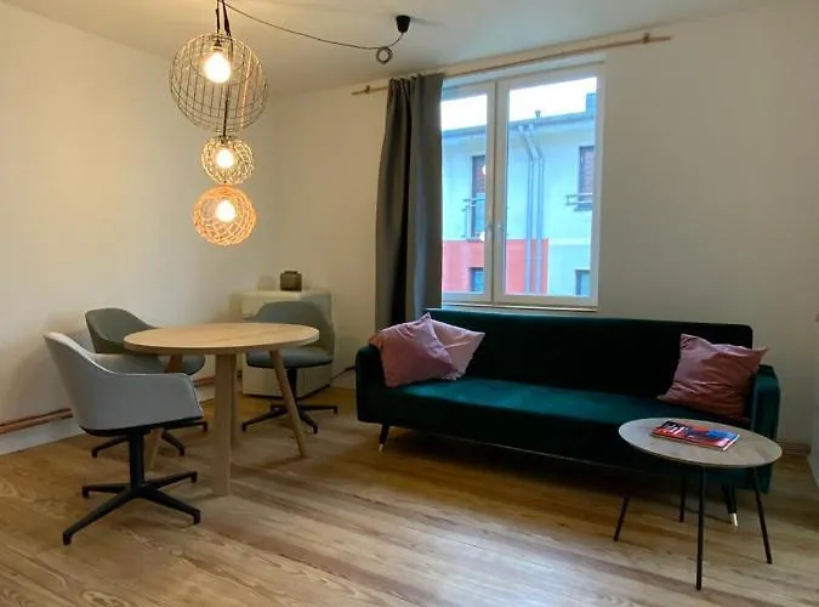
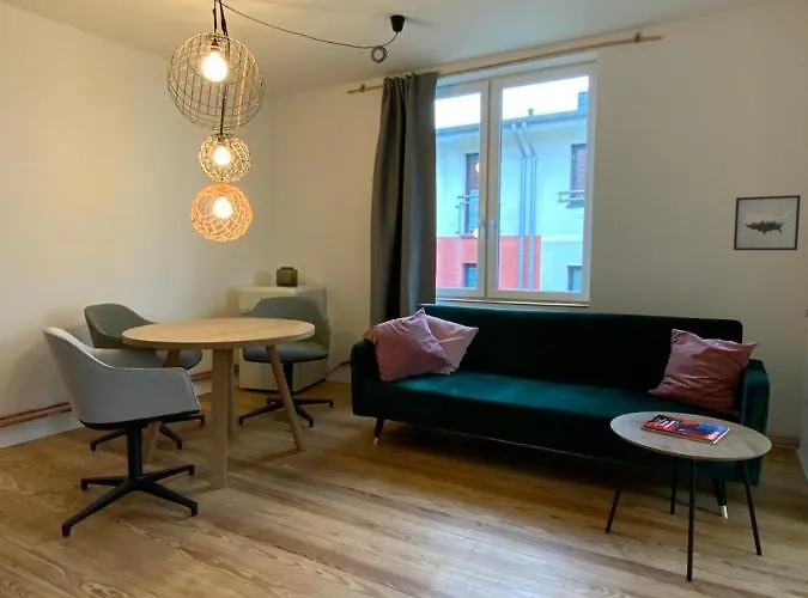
+ wall art [733,194,802,251]
